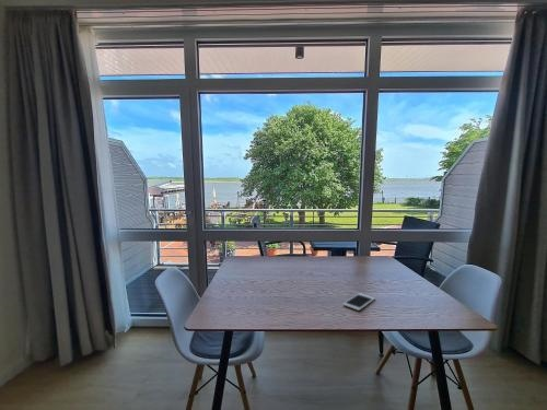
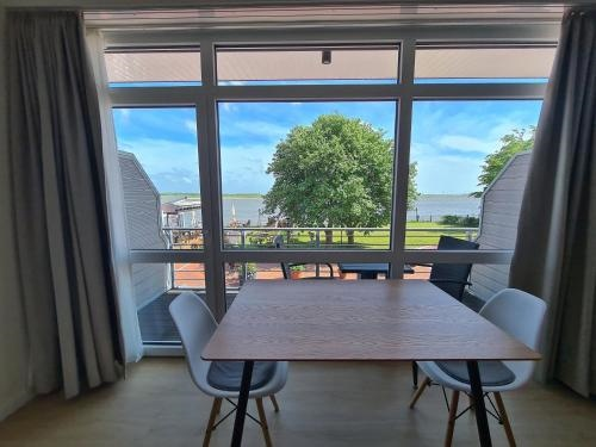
- cell phone [341,292,376,312]
